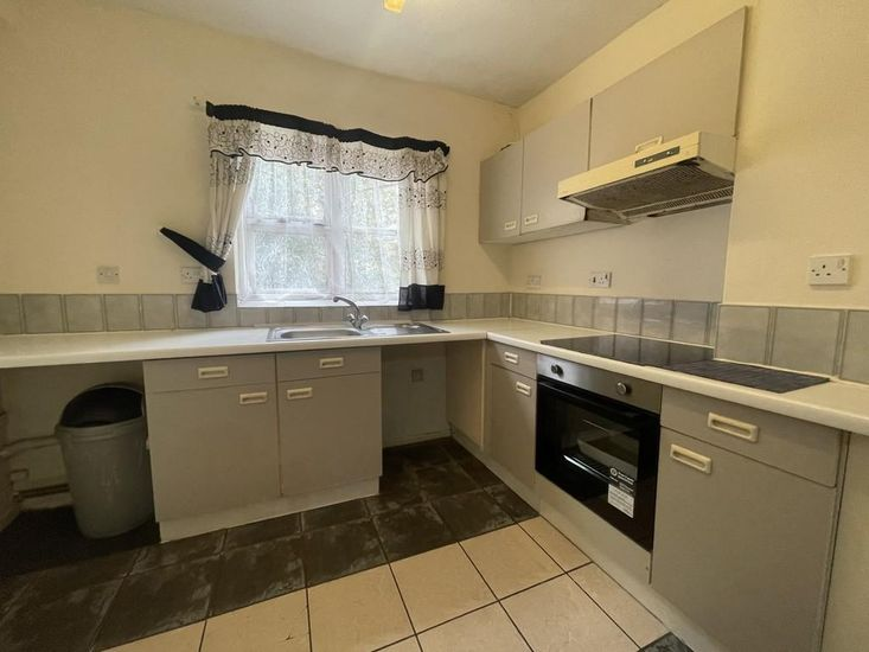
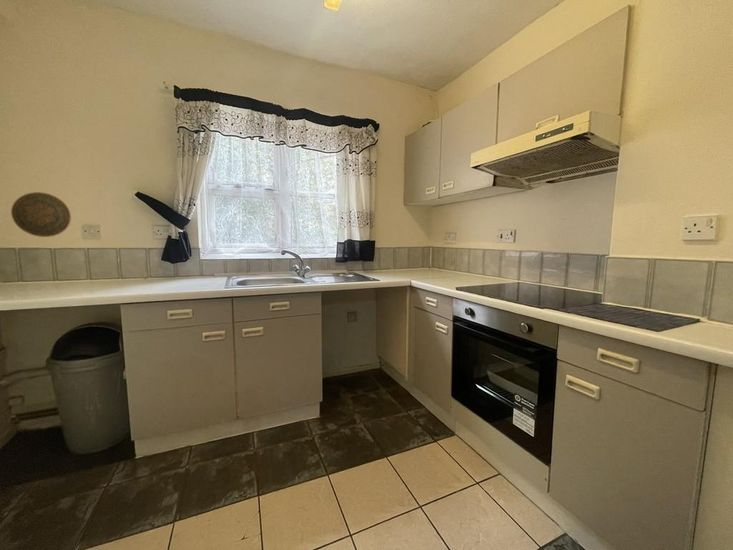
+ decorative plate [10,191,72,238]
